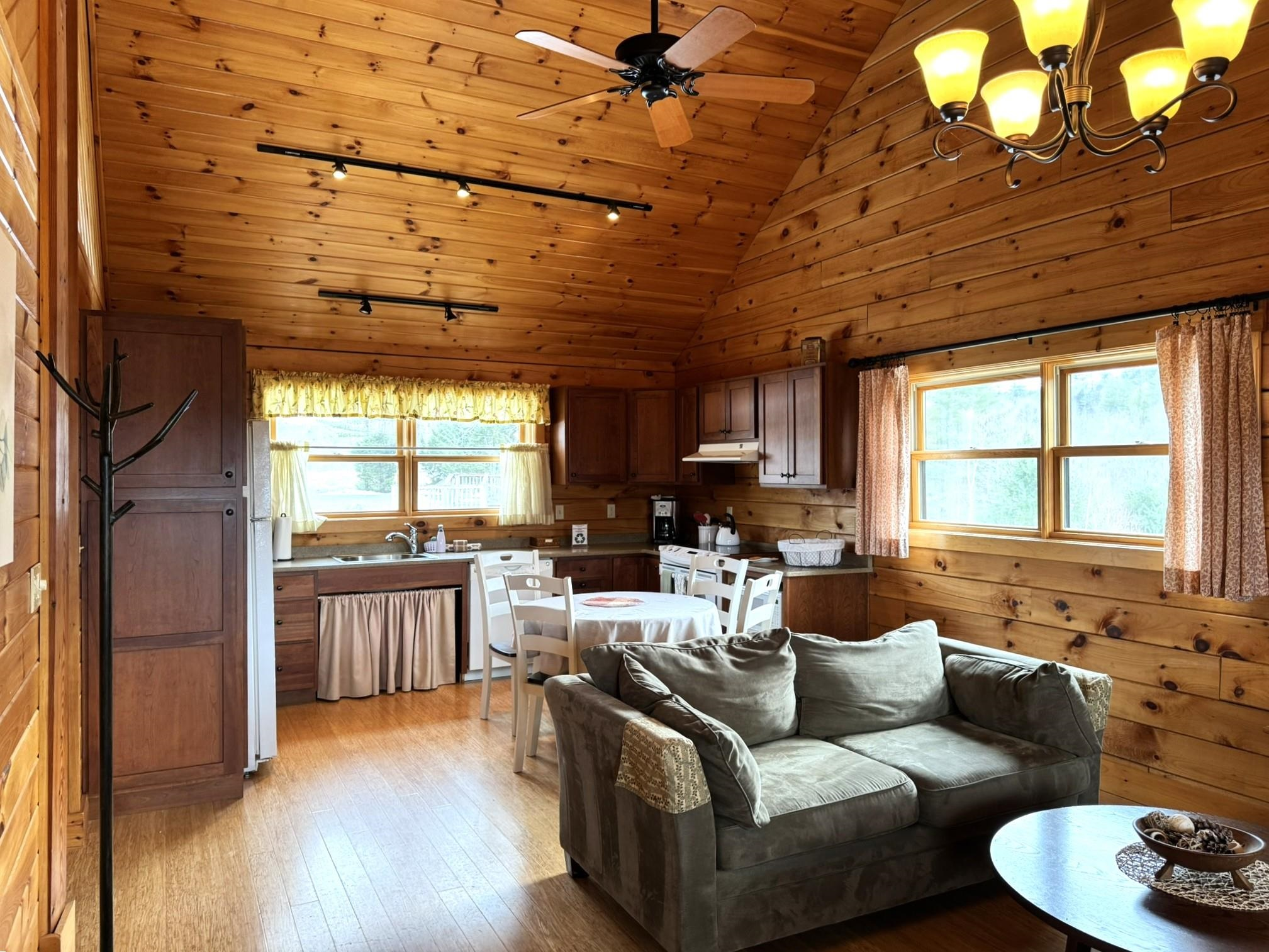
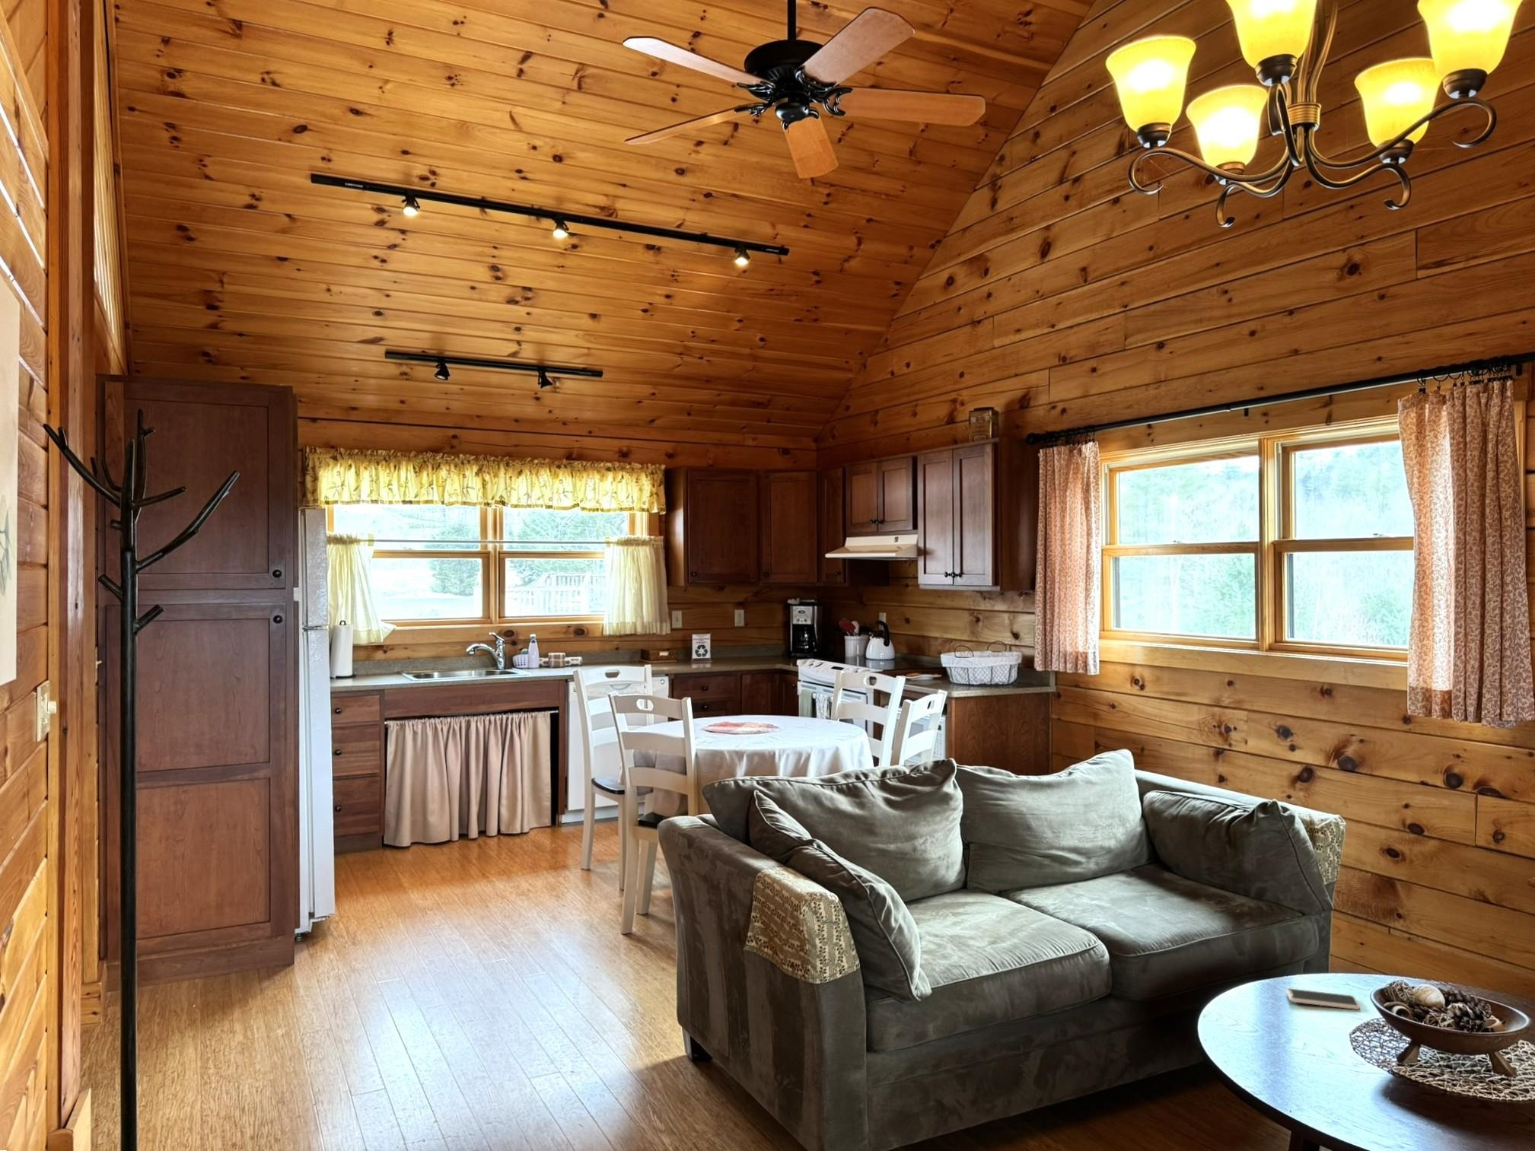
+ smartphone [1286,988,1361,1011]
